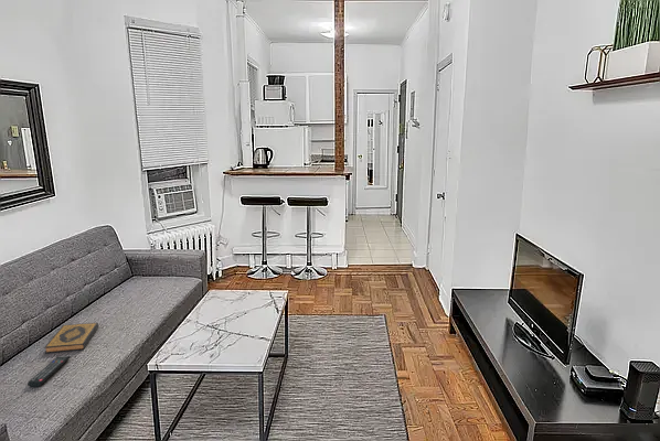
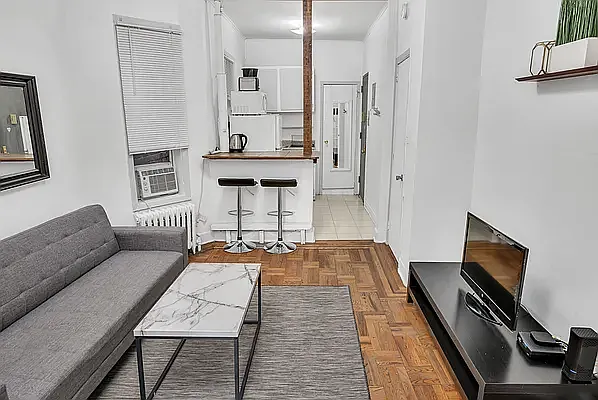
- hardback book [43,322,99,354]
- remote control [26,355,71,388]
